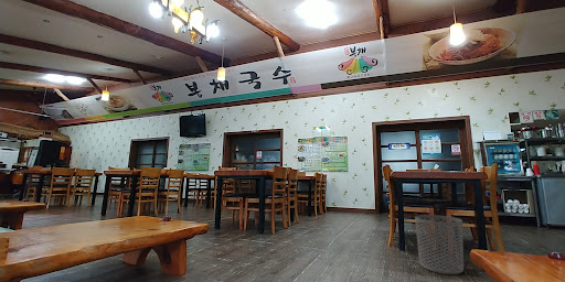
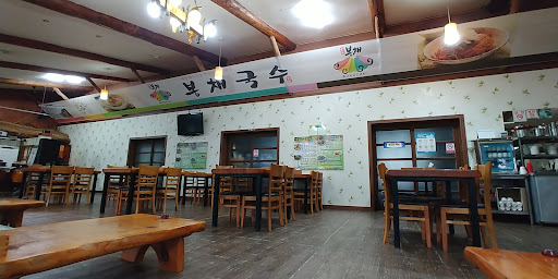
- waste bin [414,214,465,275]
